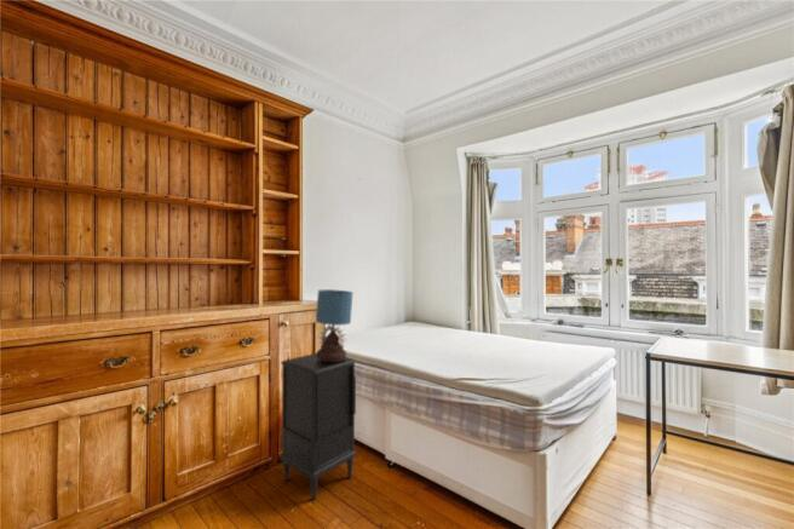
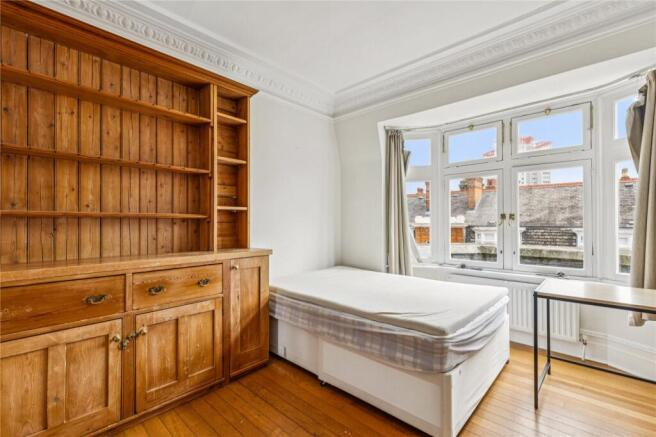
- nightstand [278,352,358,501]
- table lamp [315,288,355,362]
